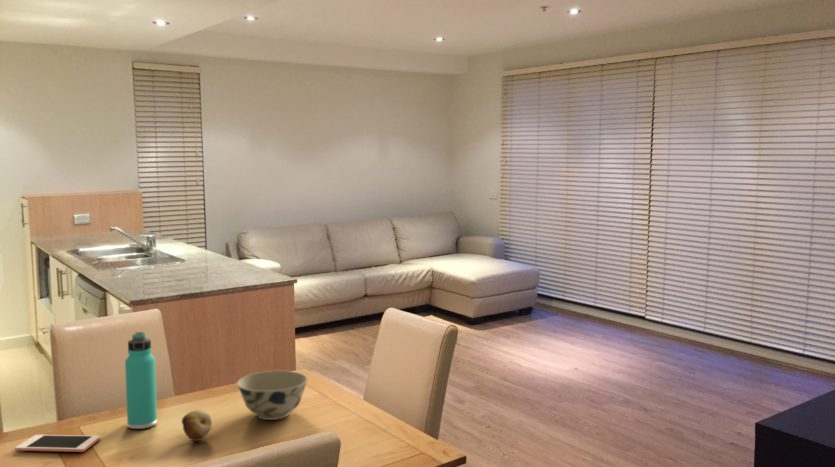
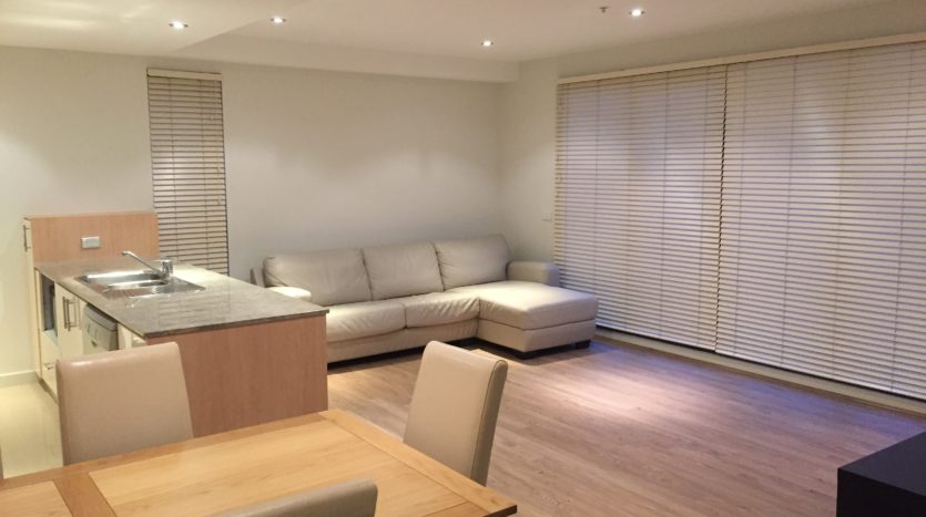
- bowl [236,370,309,421]
- cell phone [14,434,101,453]
- fruit [181,409,213,442]
- thermos bottle [124,331,158,430]
